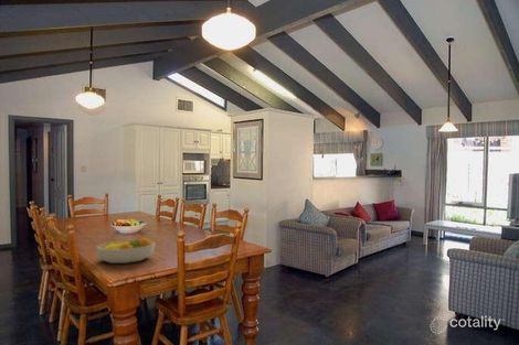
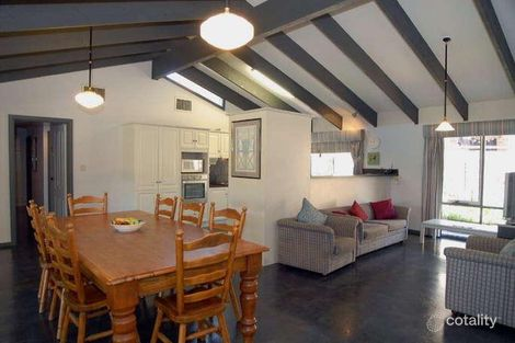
- fruit bowl [95,236,157,265]
